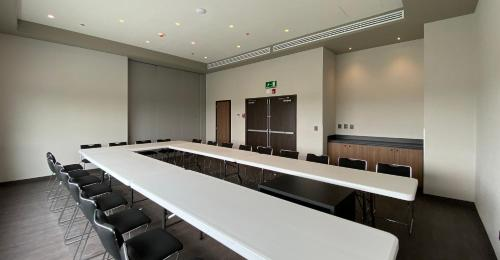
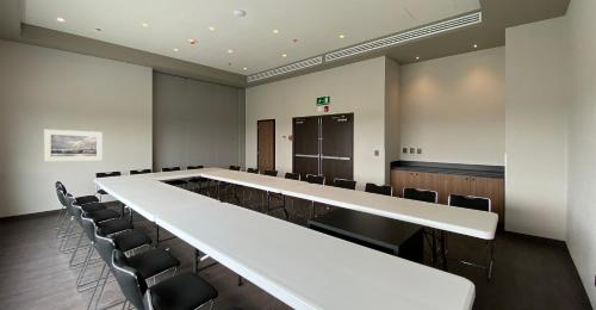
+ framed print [43,129,104,162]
